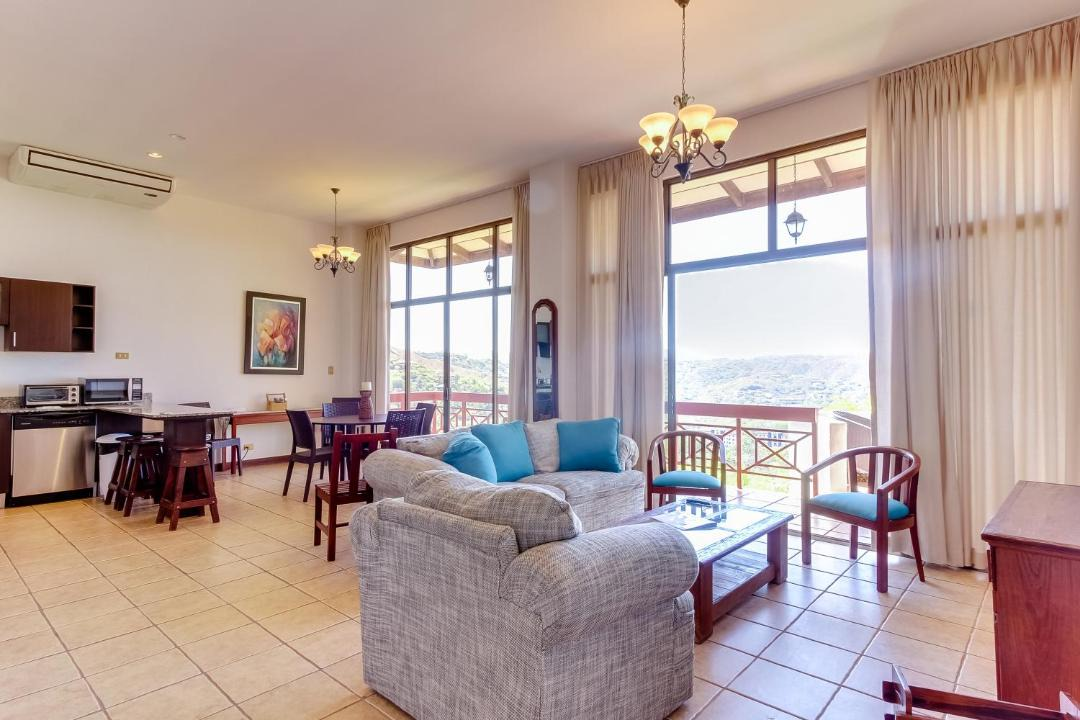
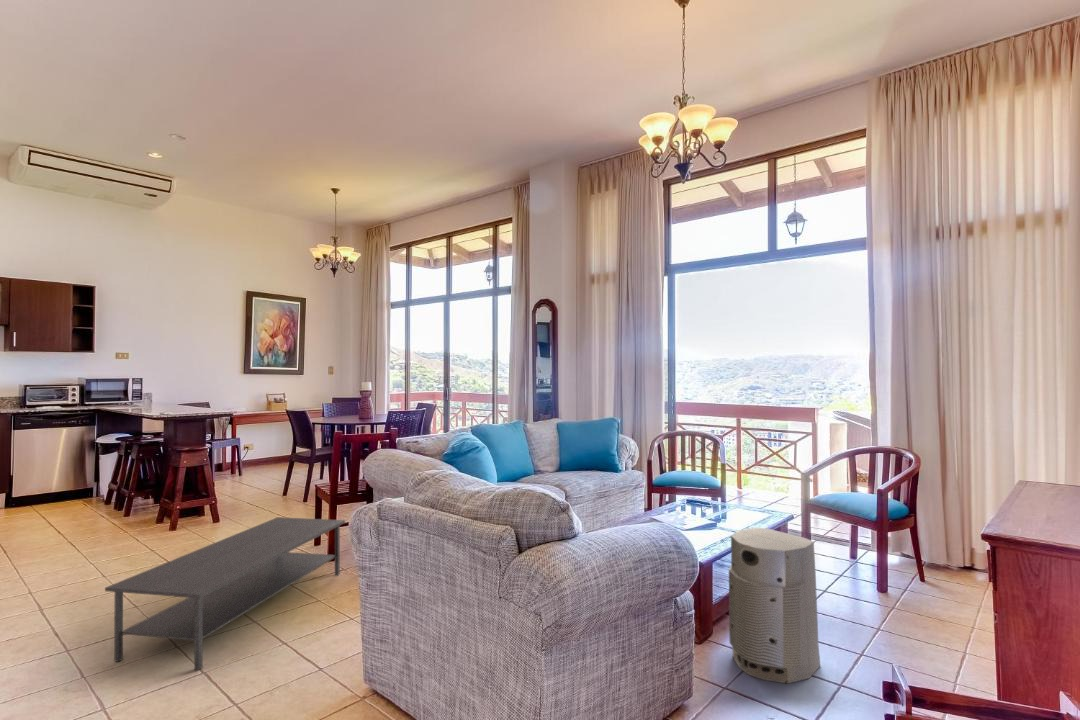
+ air purifier [728,527,822,685]
+ coffee table [104,516,346,671]
